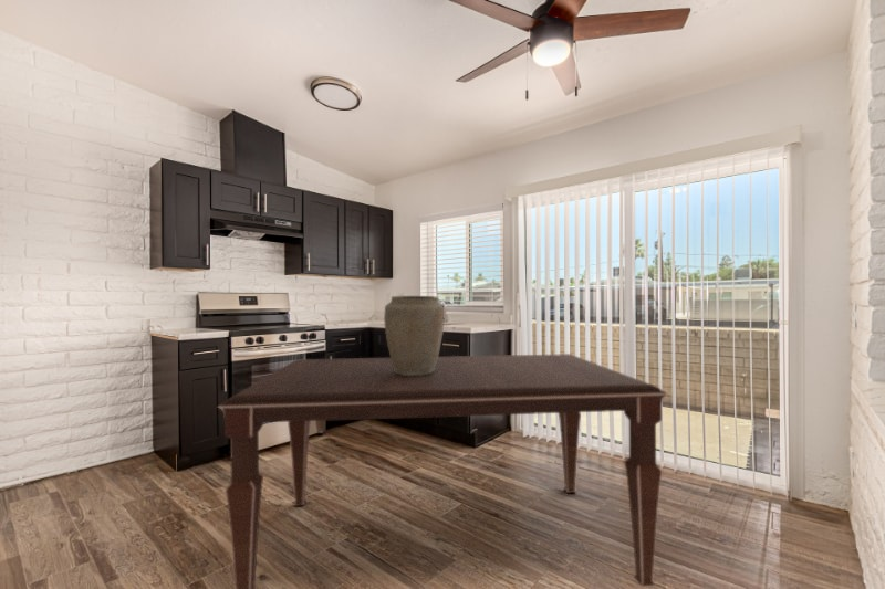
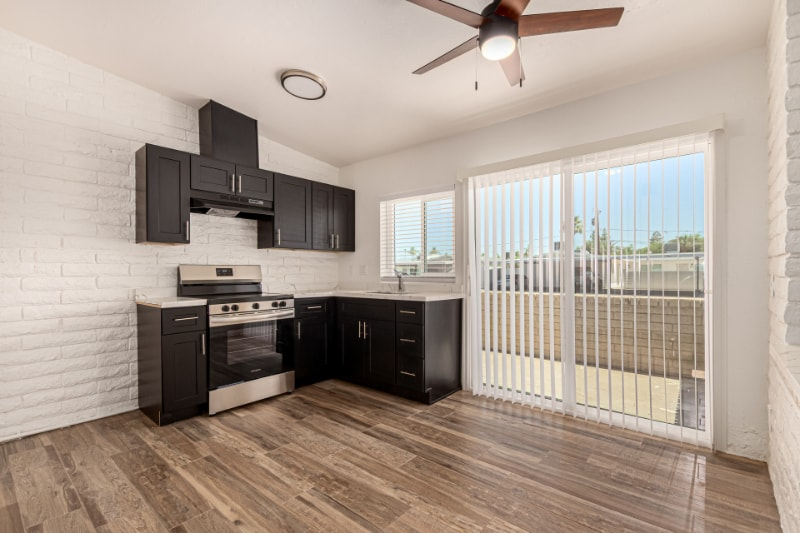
- vase [383,295,445,376]
- dining table [217,353,669,589]
